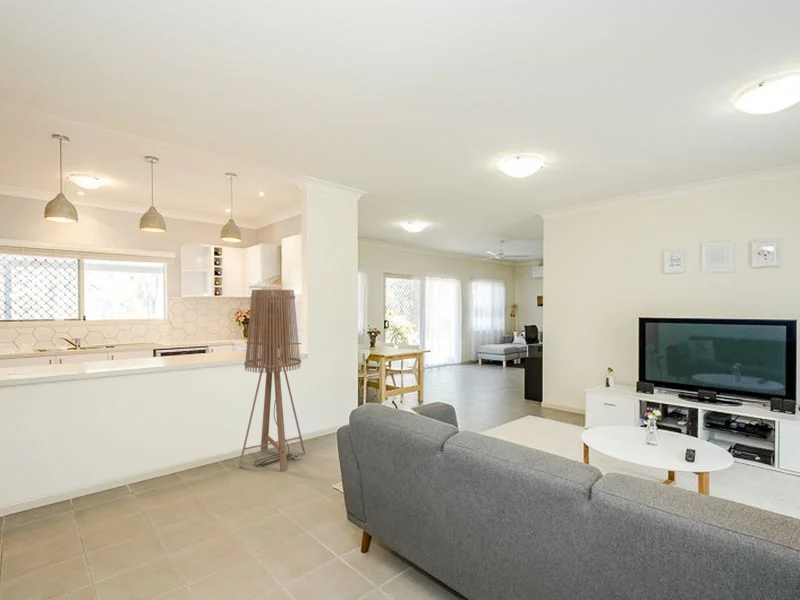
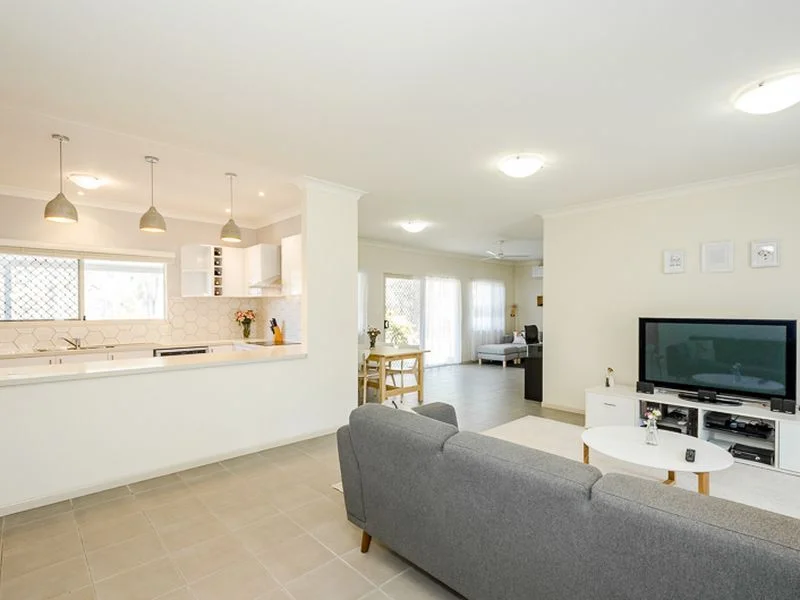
- floor lamp [238,288,306,473]
